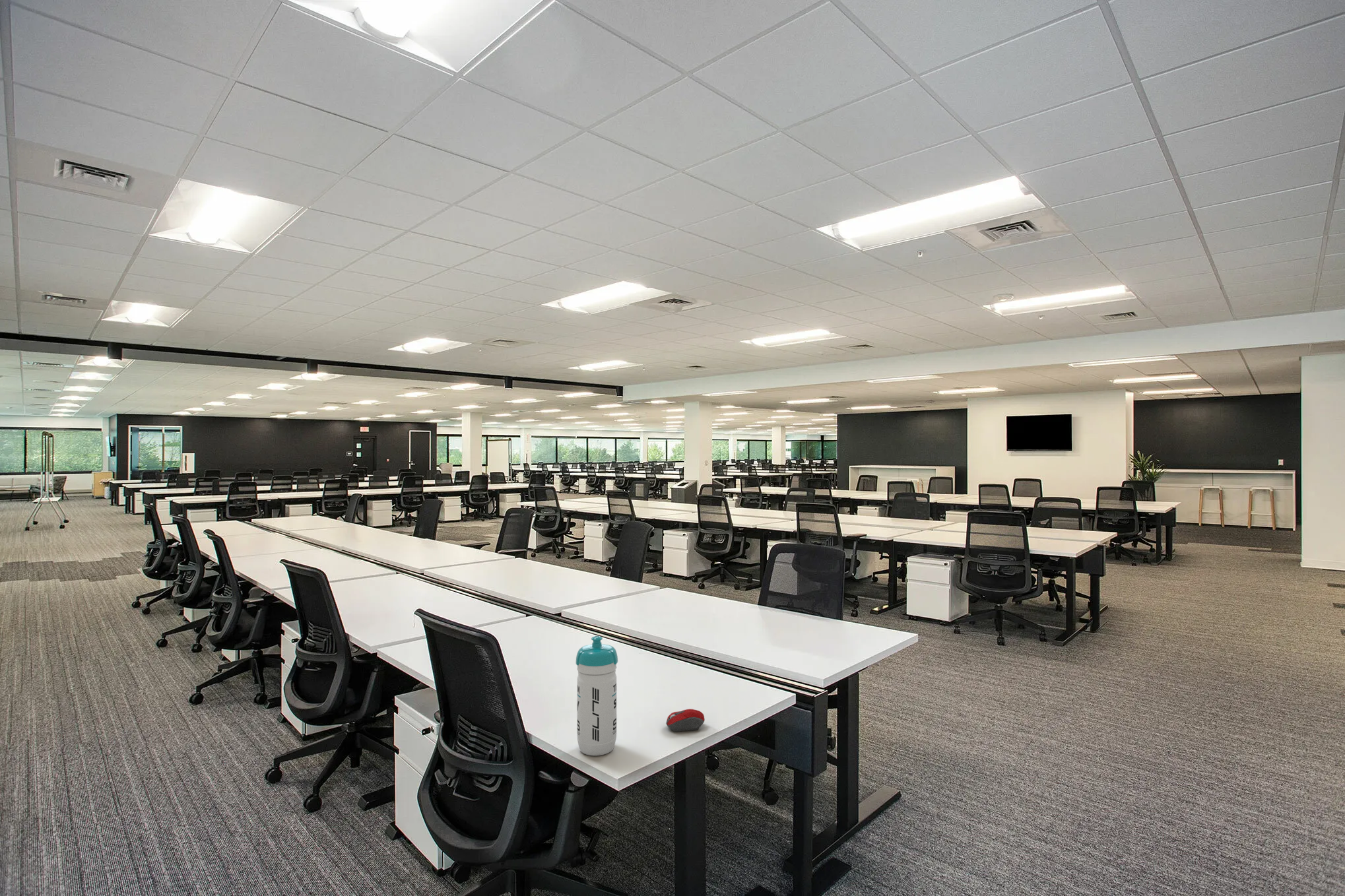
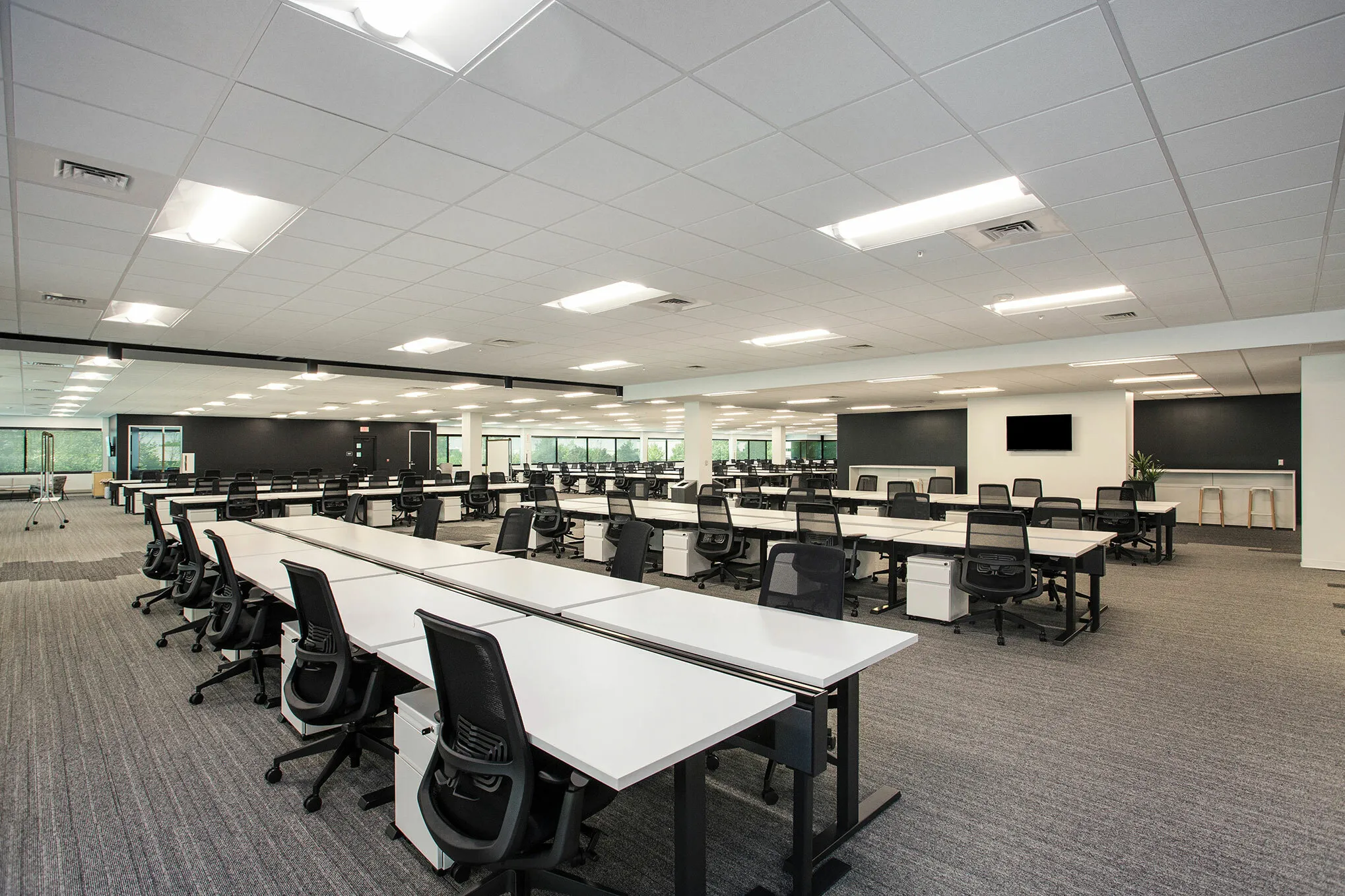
- water bottle [575,635,618,756]
- computer mouse [666,709,705,732]
